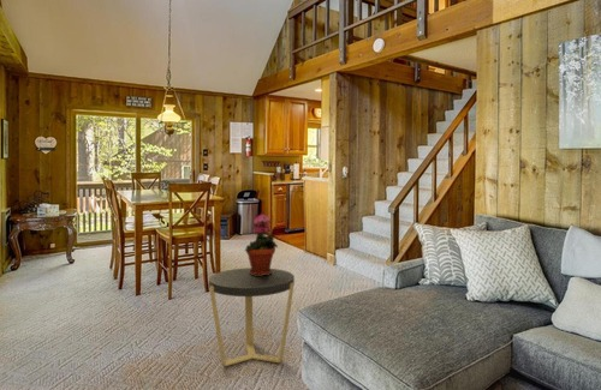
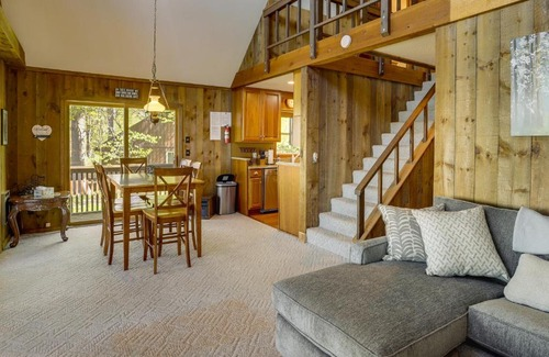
- side table [208,266,296,367]
- potted plant [244,212,279,276]
